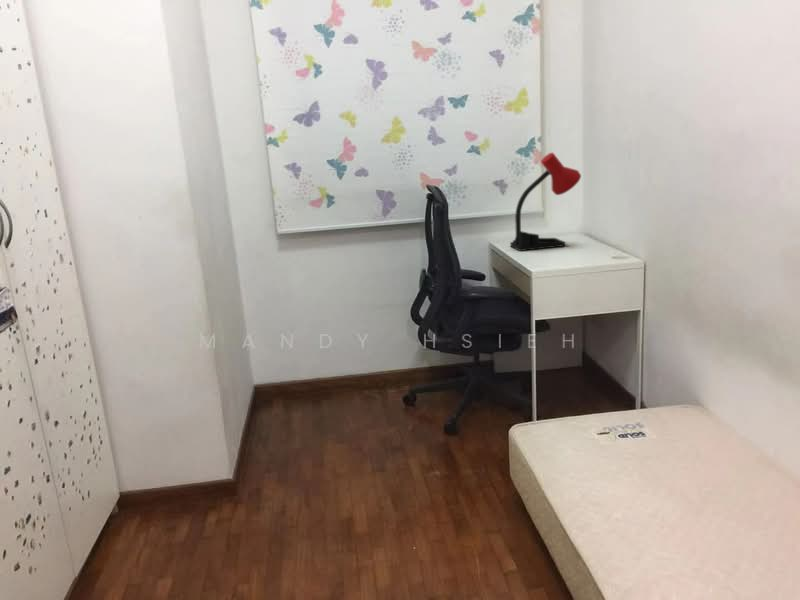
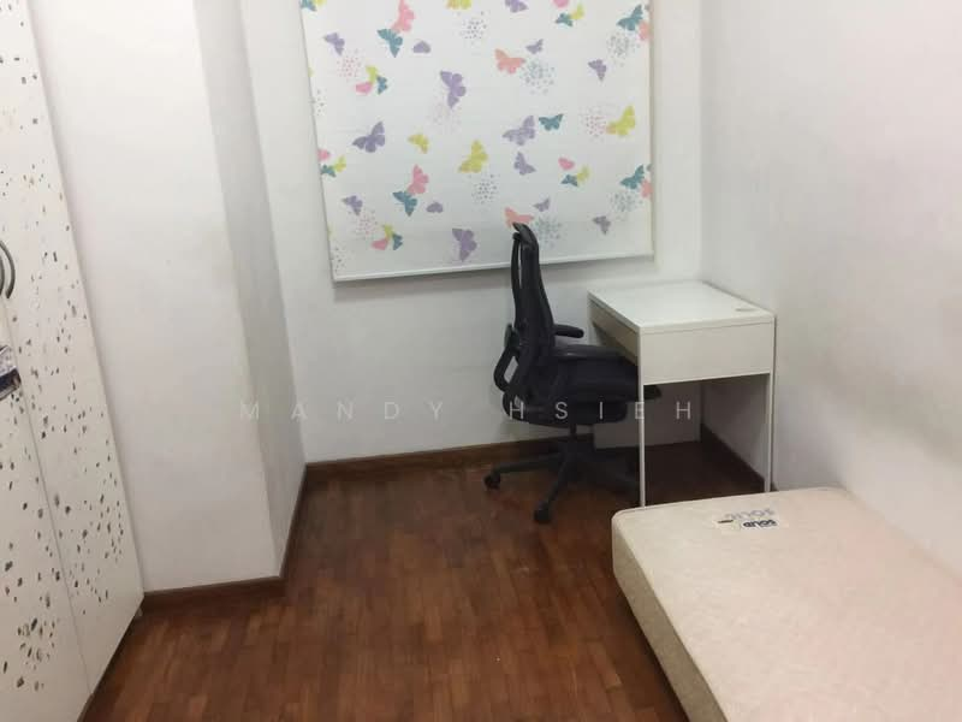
- desk lamp [509,152,582,252]
